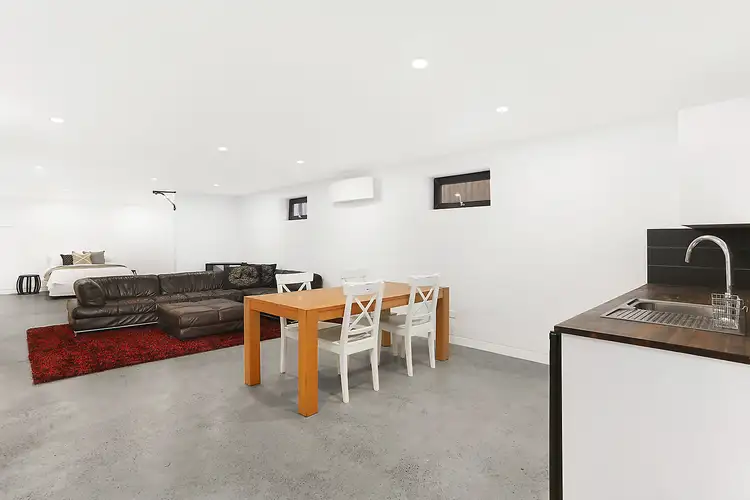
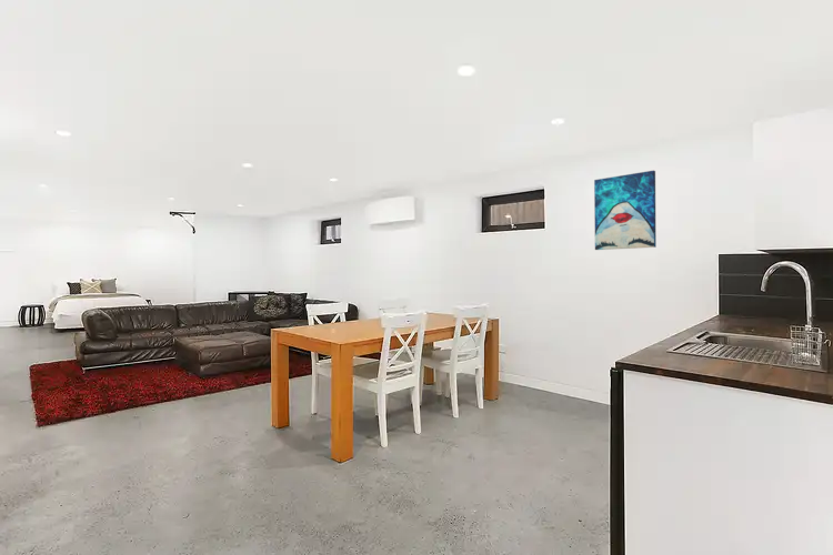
+ wall art [593,170,658,251]
